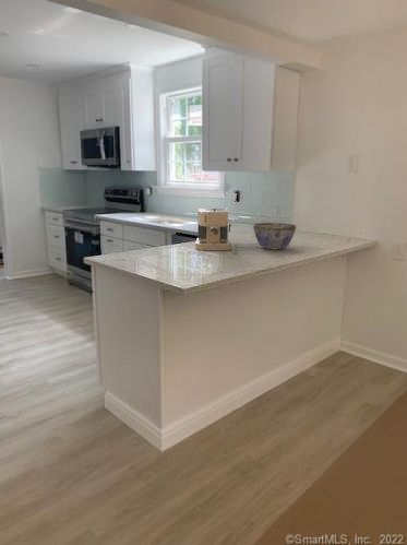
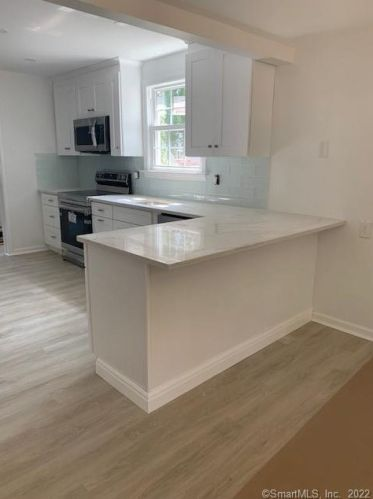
- bowl [252,222,298,250]
- coffee maker [194,208,234,251]
